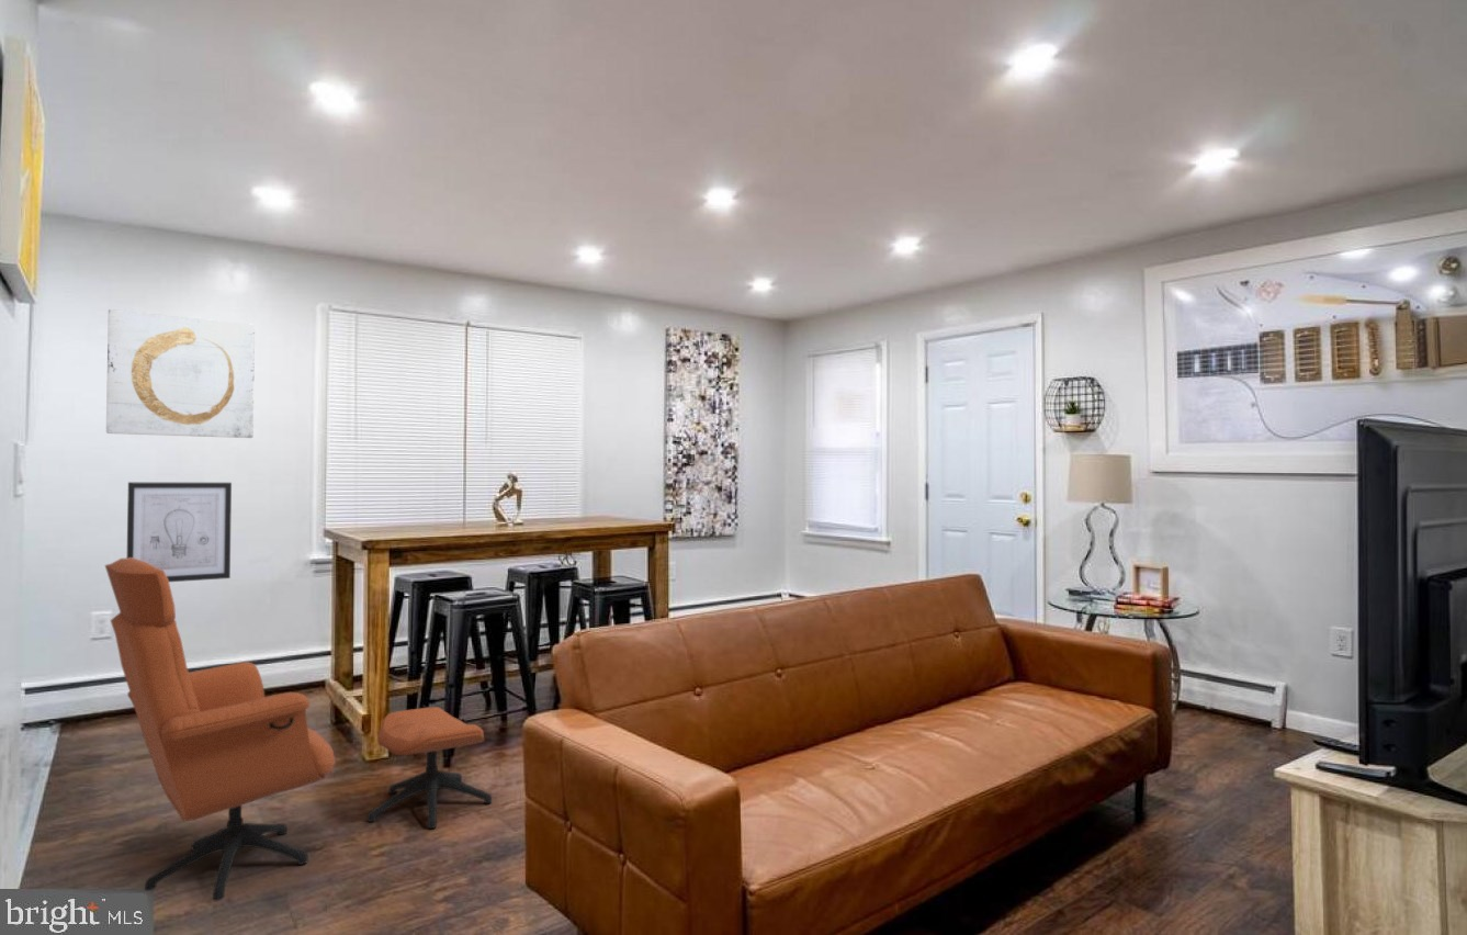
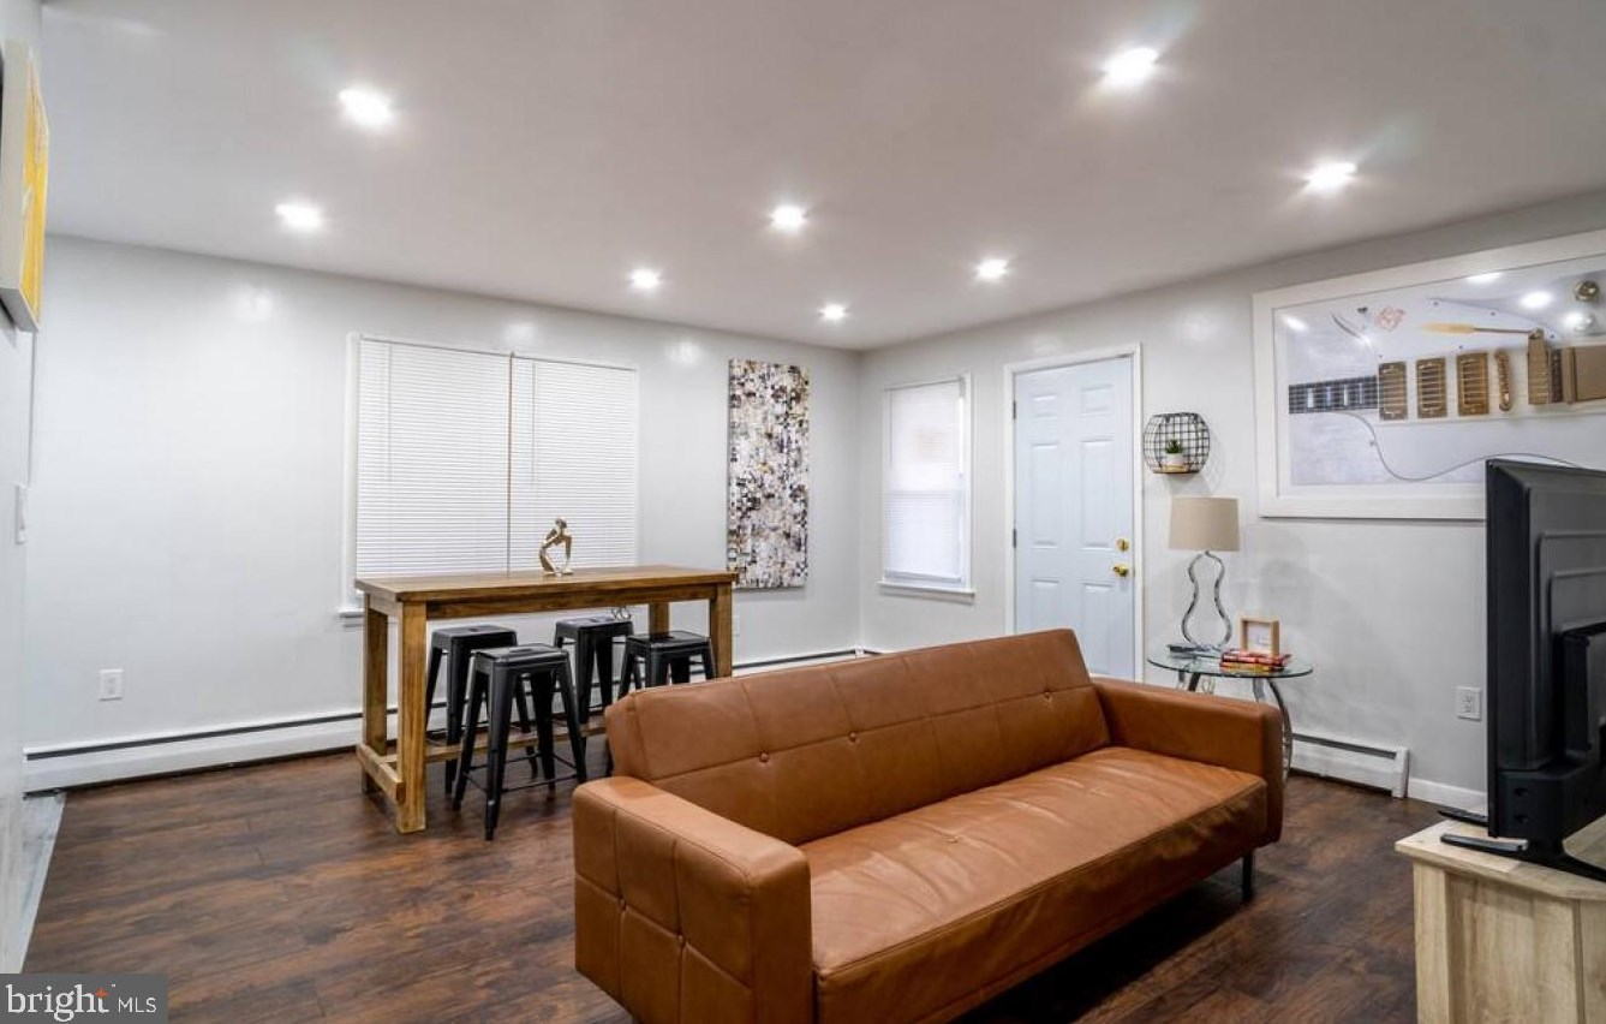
- wall art [105,308,256,439]
- armchair [104,557,493,901]
- wall art [126,481,233,583]
